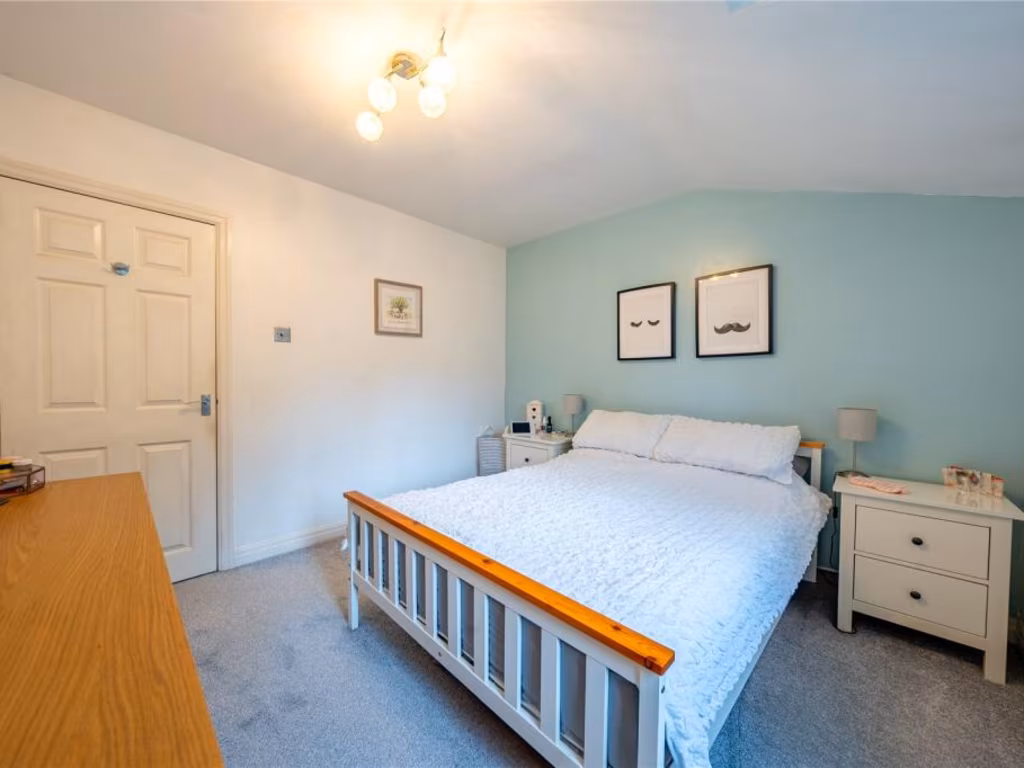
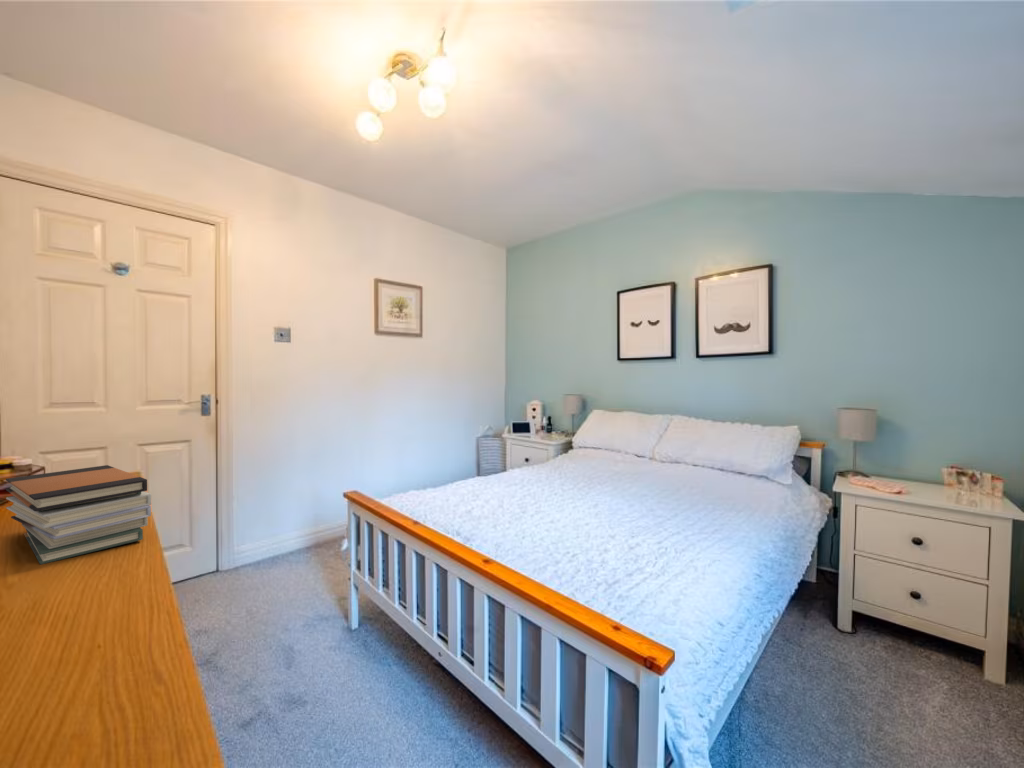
+ book stack [5,464,152,566]
